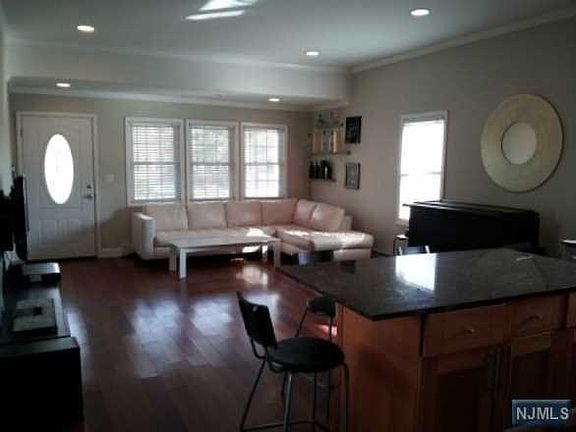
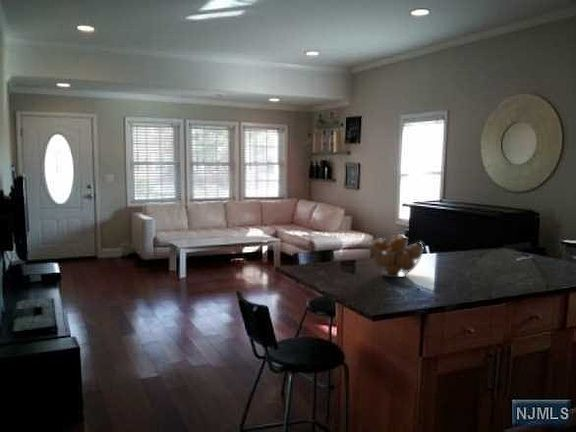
+ fruit basket [367,233,424,279]
